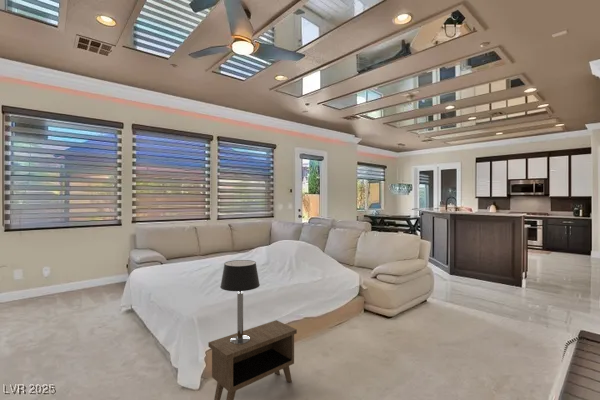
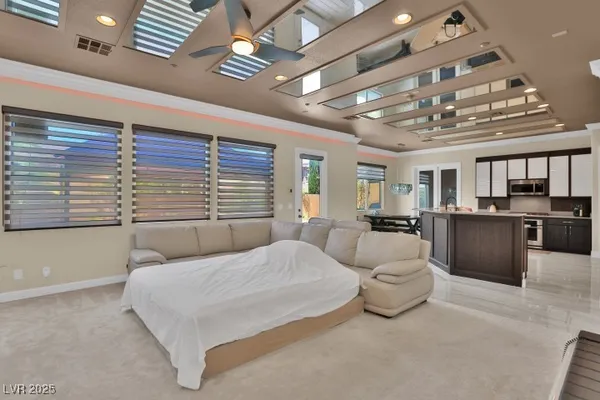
- table lamp [219,259,261,344]
- nightstand [207,319,298,400]
